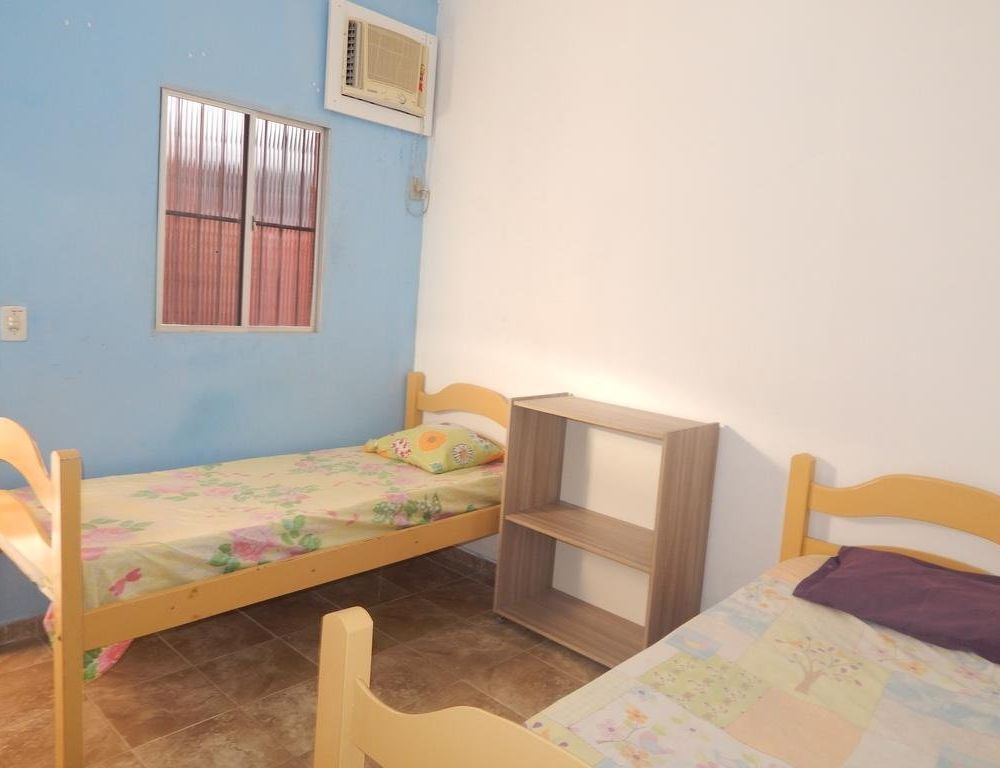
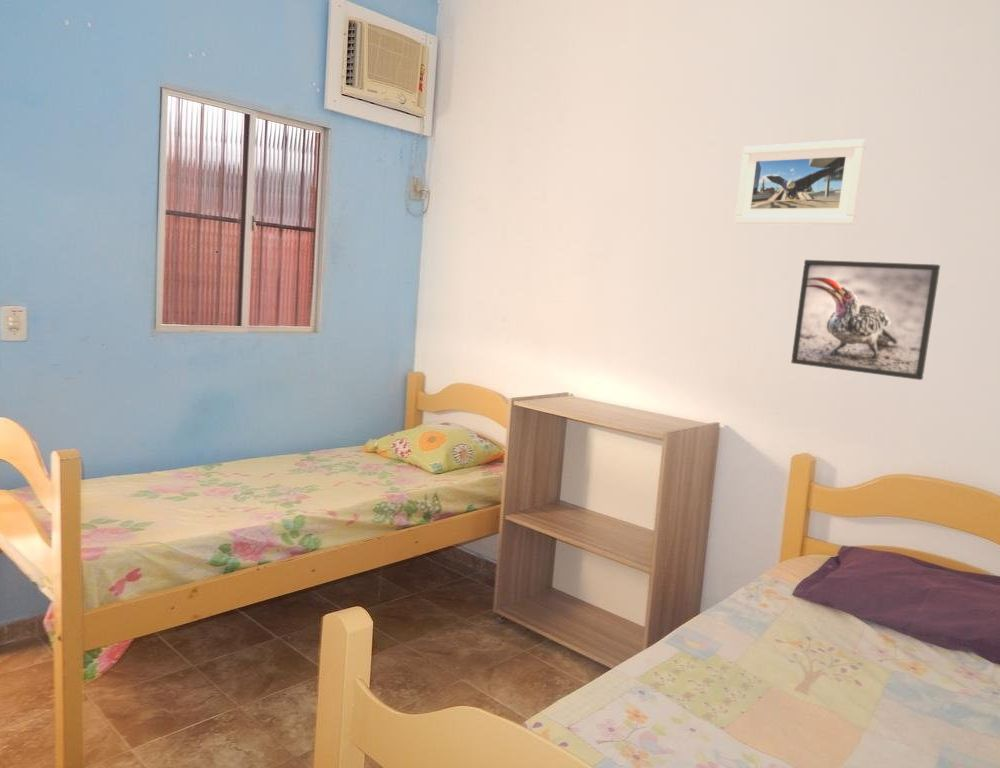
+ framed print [734,138,867,226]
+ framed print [790,259,941,381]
